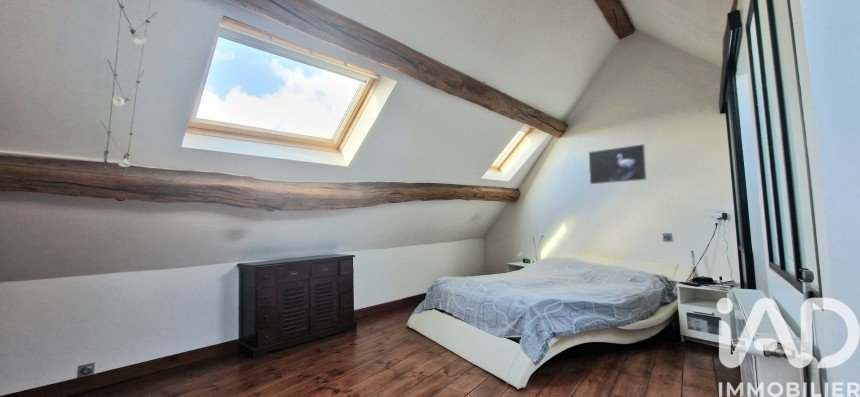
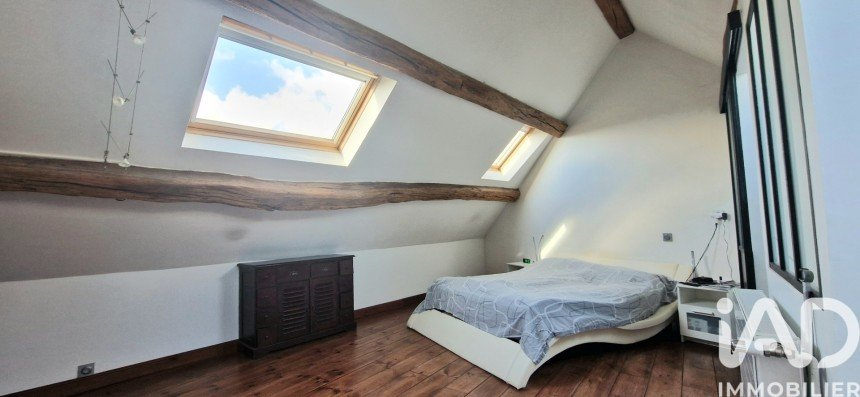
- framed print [587,143,648,185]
